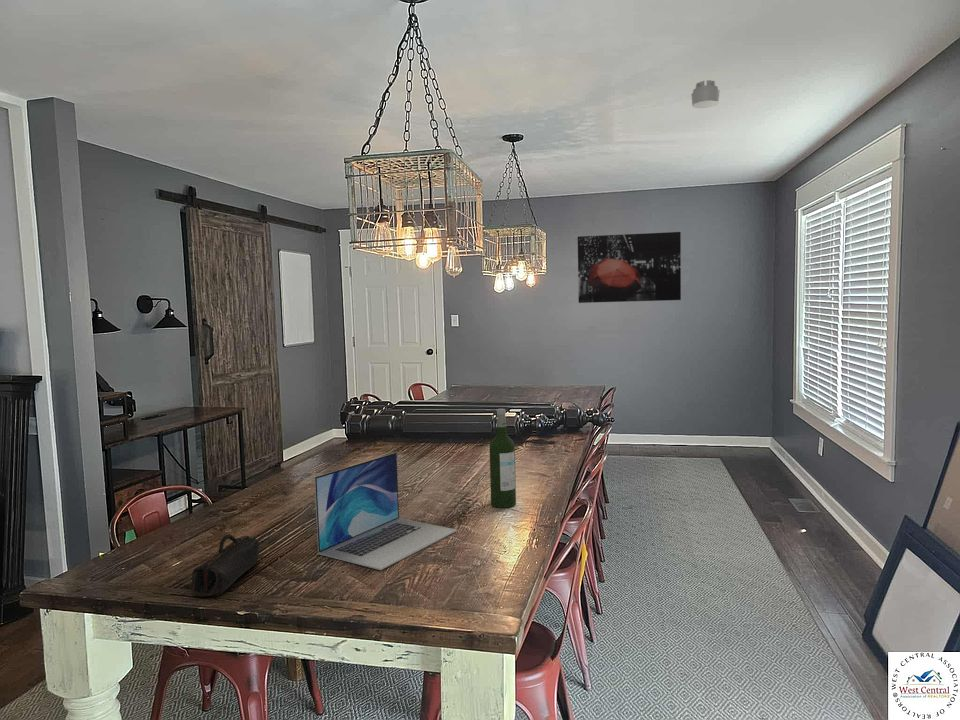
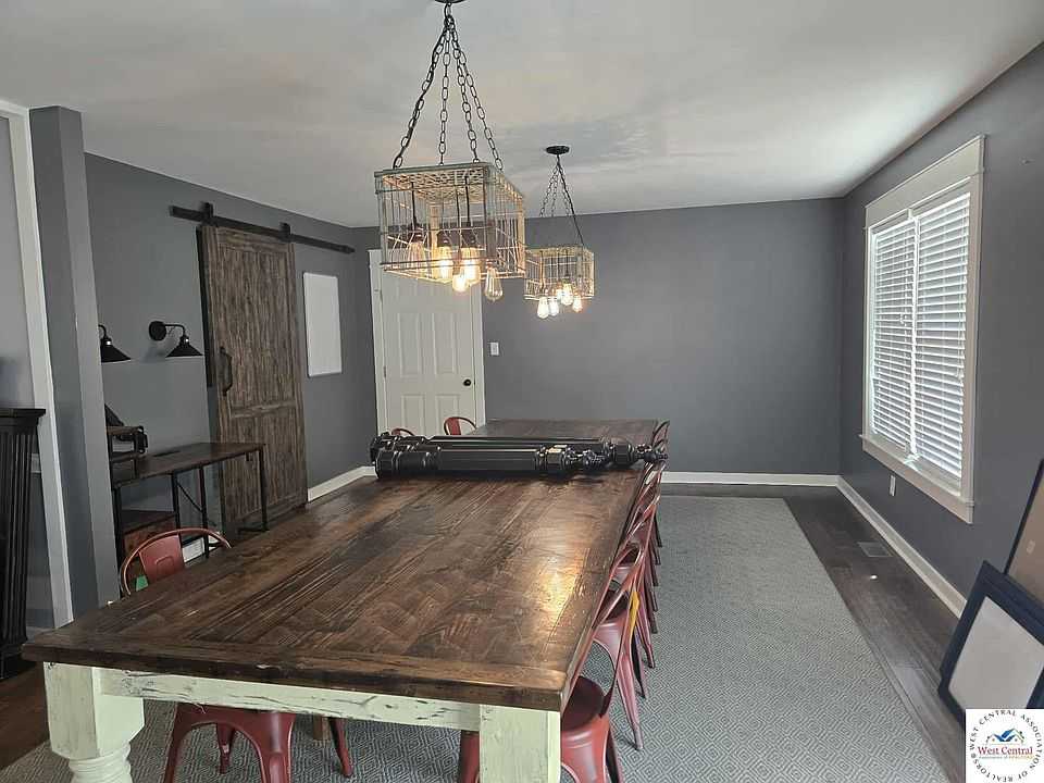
- laptop [314,451,458,571]
- wine bottle [489,408,517,509]
- pencil case [191,533,260,598]
- wall art [577,231,682,304]
- smoke detector [691,79,721,109]
